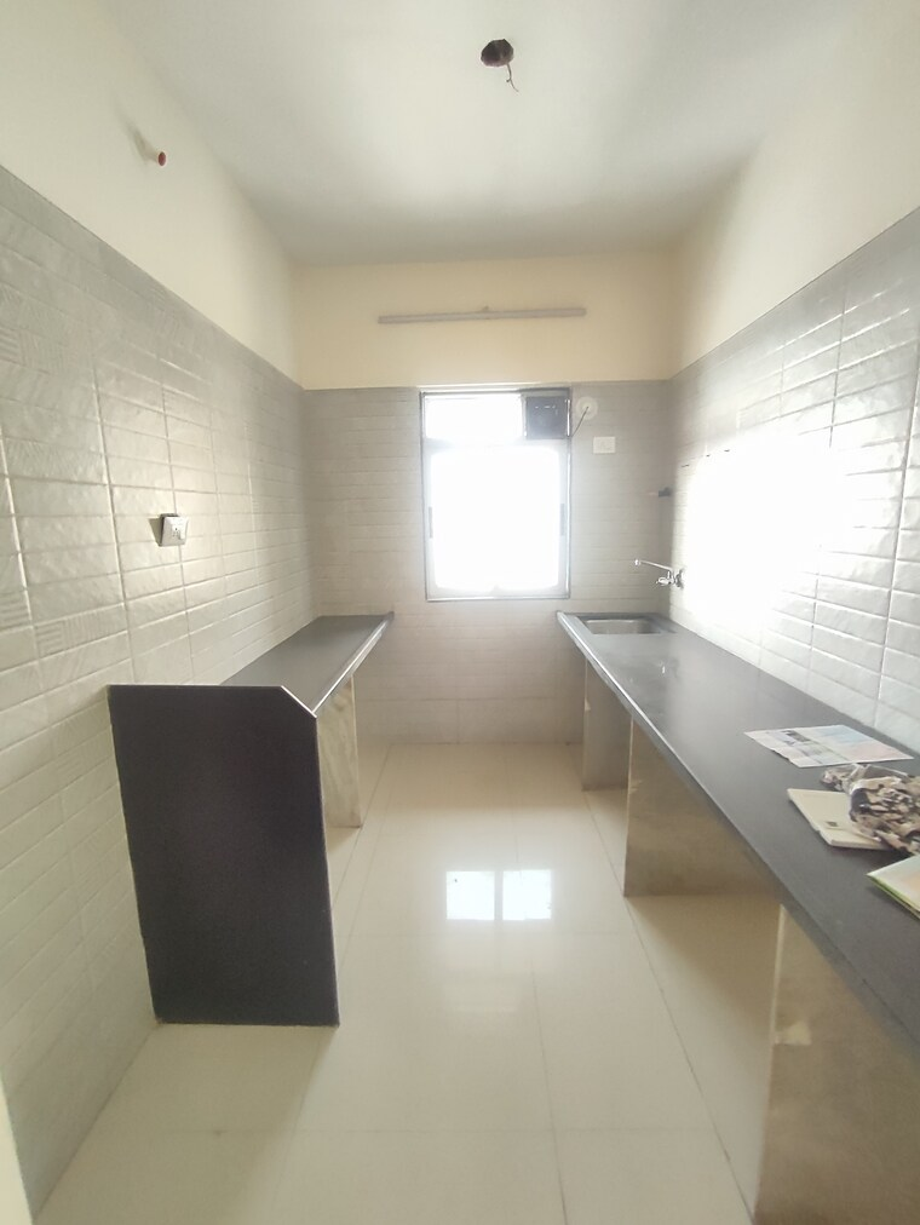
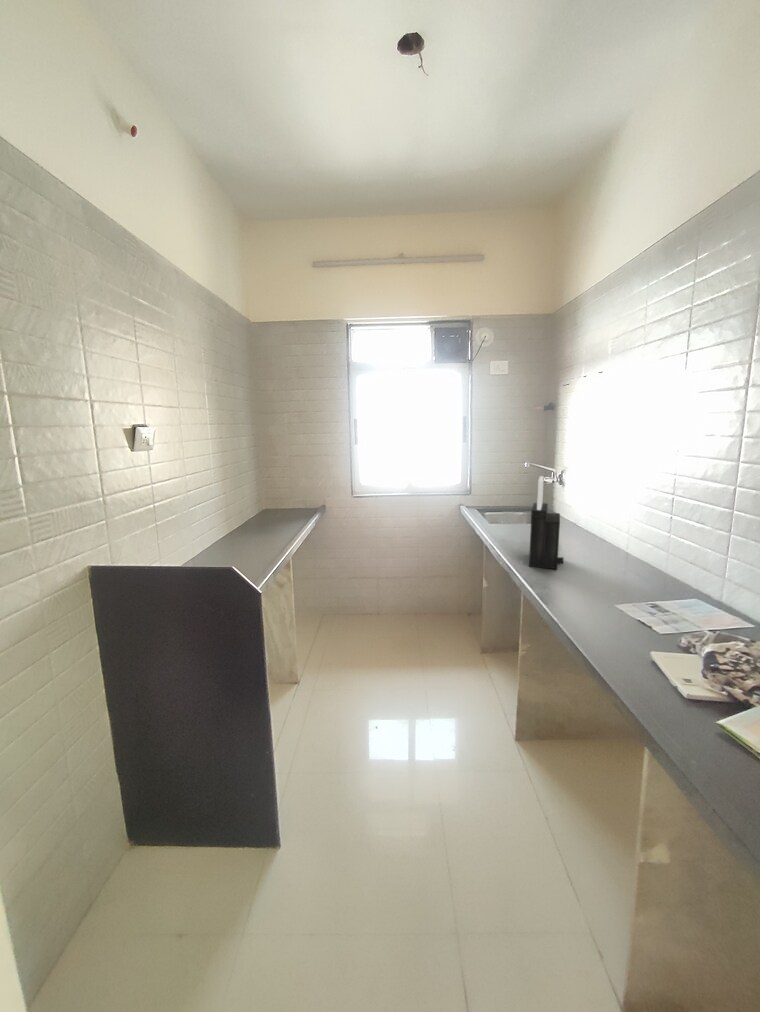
+ knife block [528,475,565,571]
